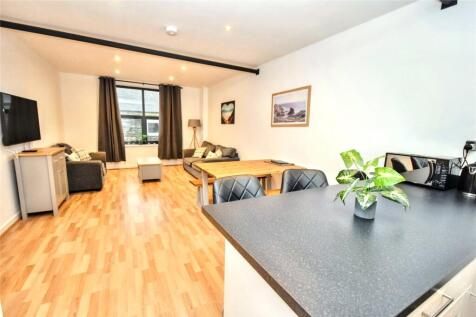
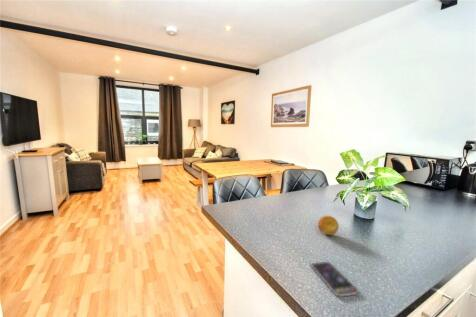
+ fruit [317,215,340,236]
+ smartphone [310,261,360,298]
